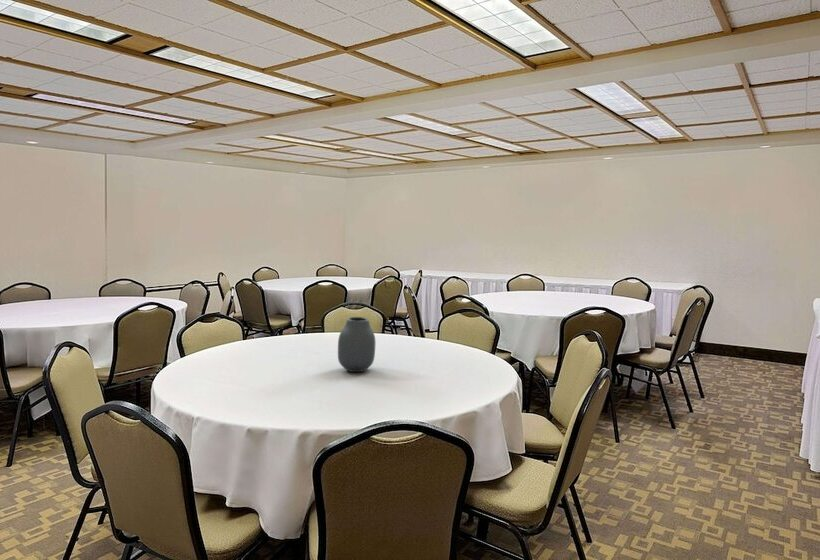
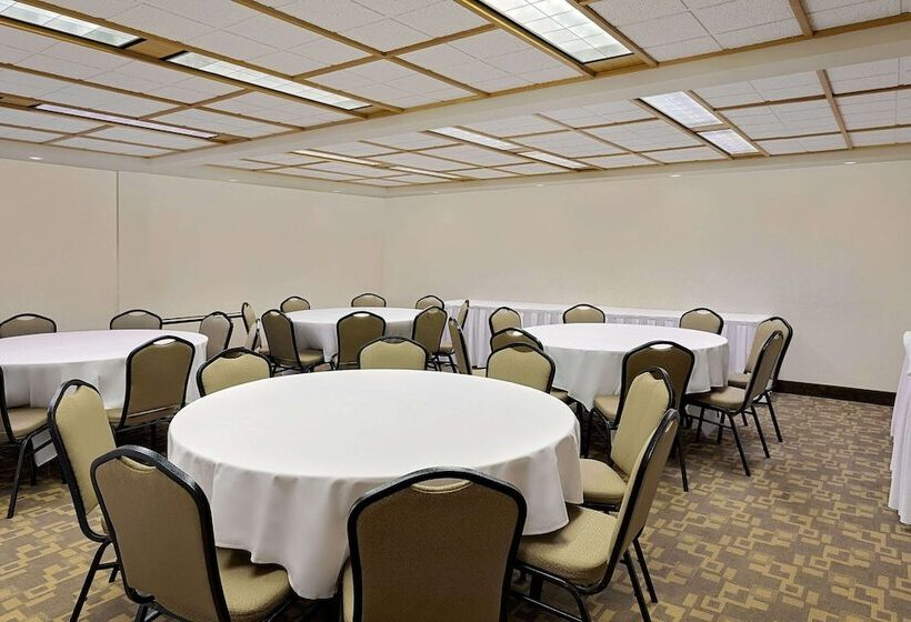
- vase [337,316,376,373]
